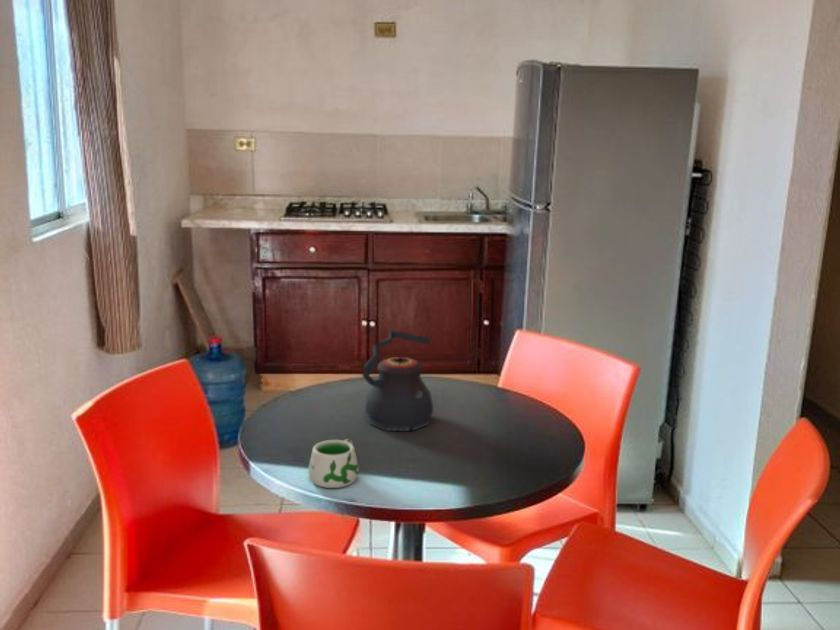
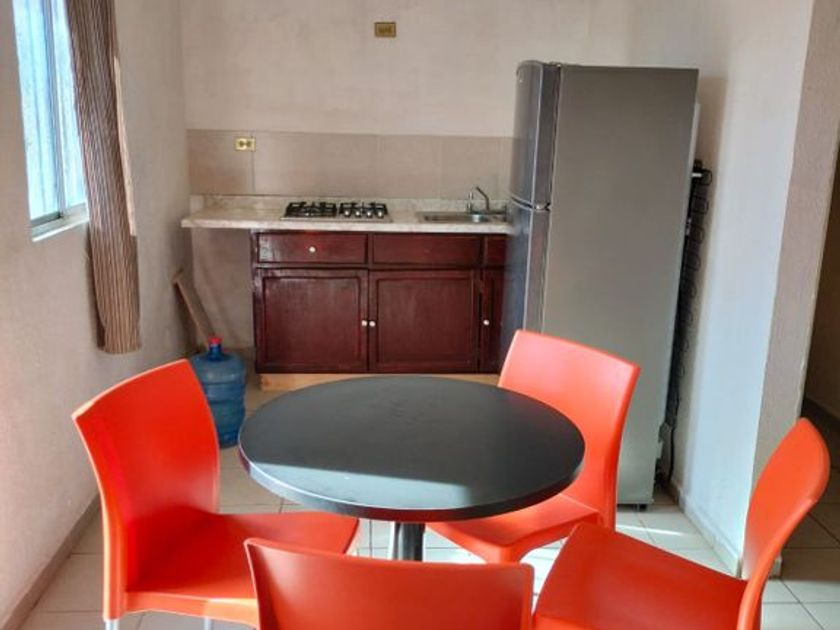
- teapot [361,328,434,432]
- mug [307,438,360,489]
